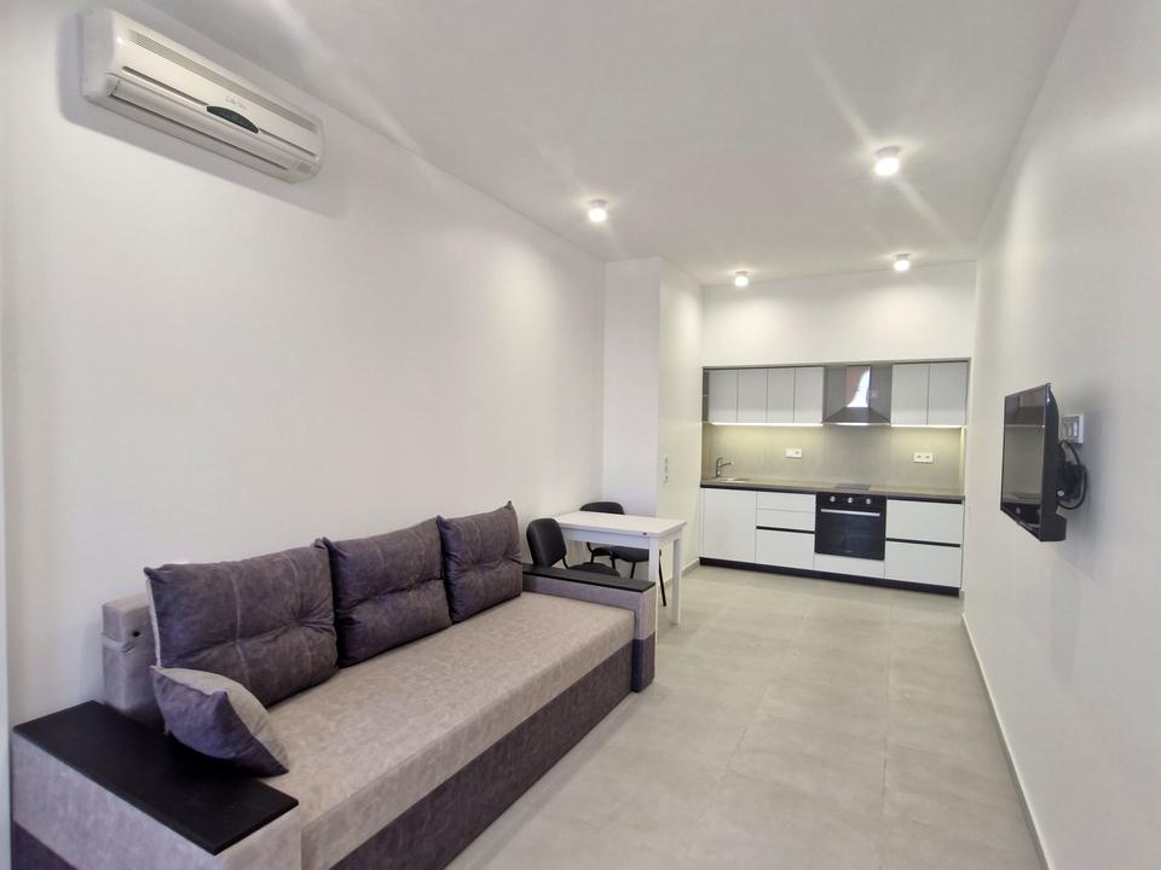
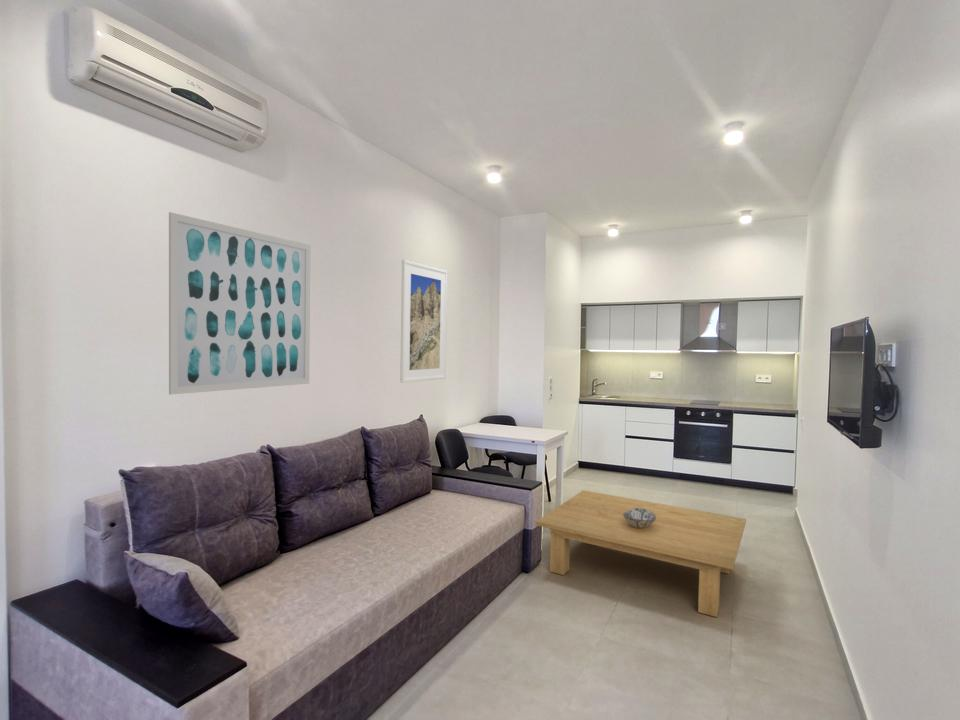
+ coffee table [535,489,747,618]
+ wall art [168,211,311,395]
+ decorative bowl [623,508,656,528]
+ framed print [399,259,448,384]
